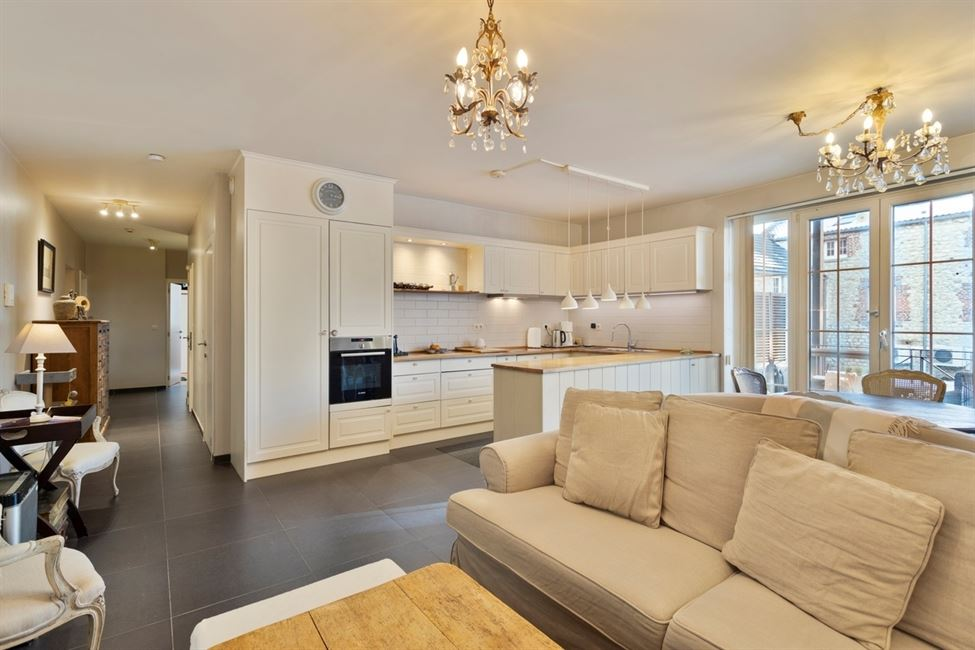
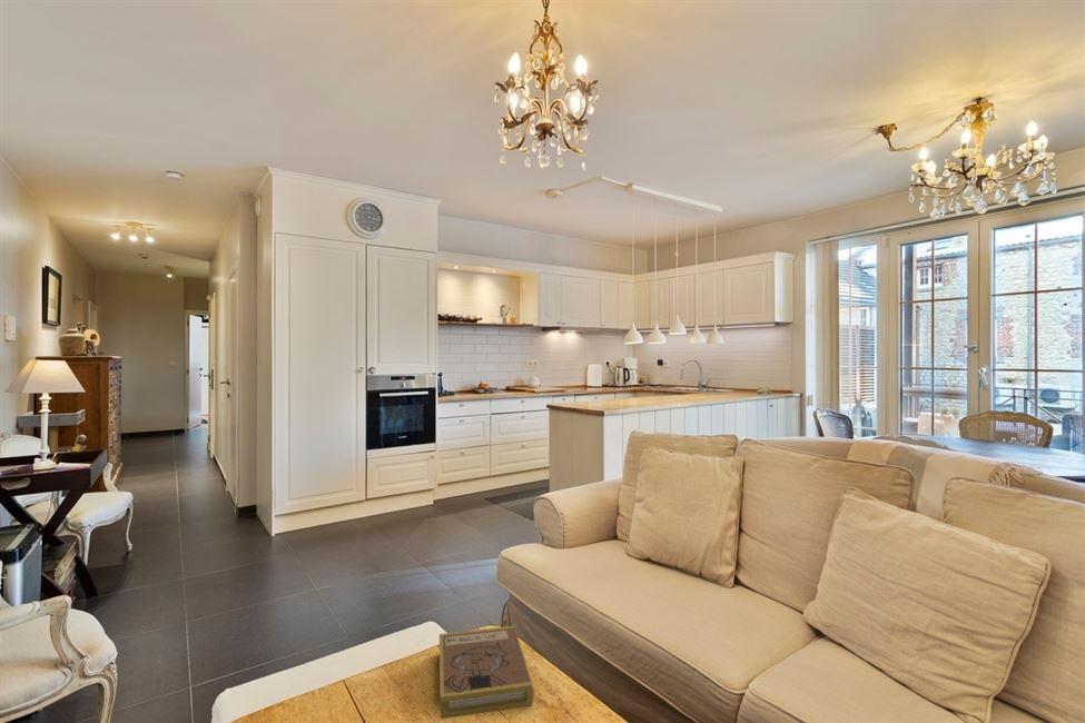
+ book [438,625,535,720]
